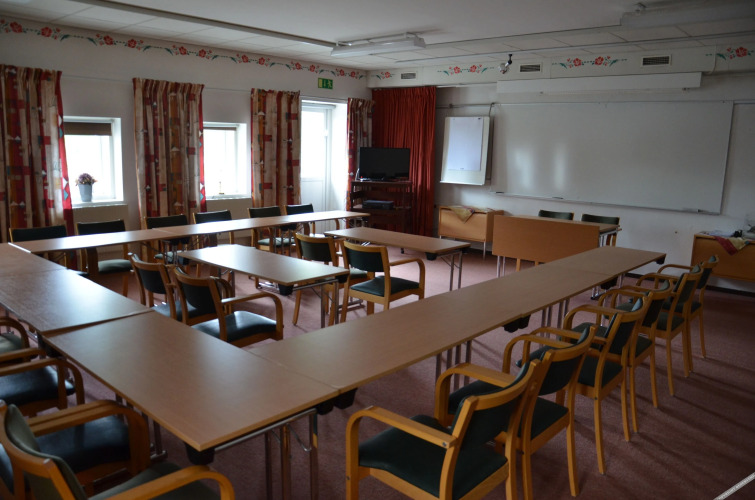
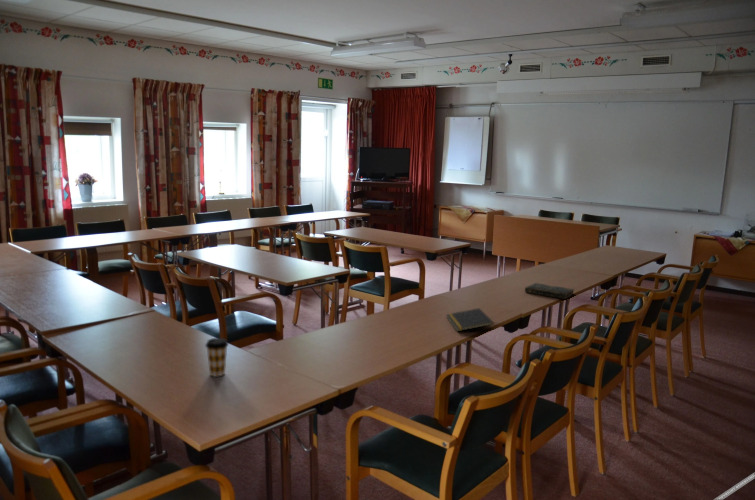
+ notepad [445,307,494,332]
+ bible [524,282,576,300]
+ coffee cup [204,337,230,378]
